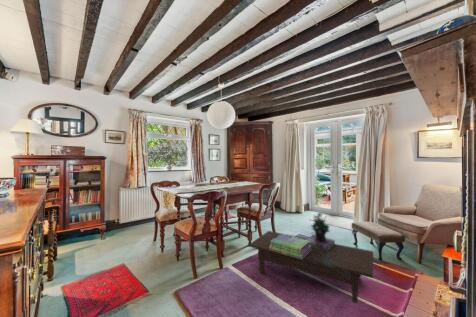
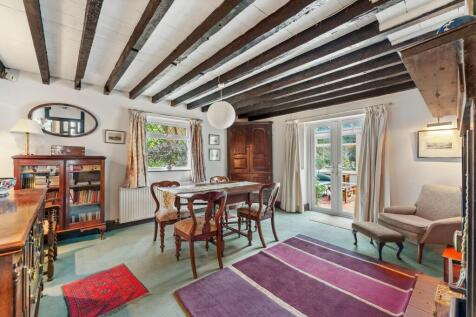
- coffee table [248,230,374,304]
- stack of books [270,233,311,259]
- potted flower [306,211,336,251]
